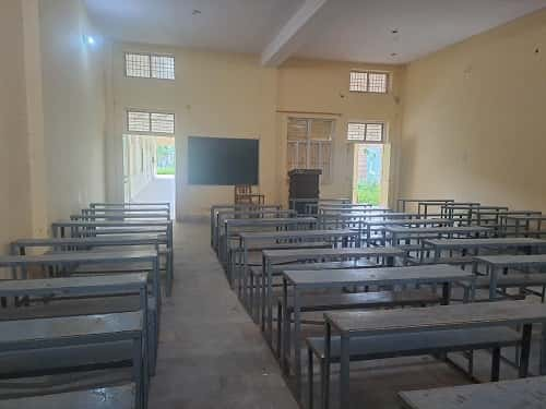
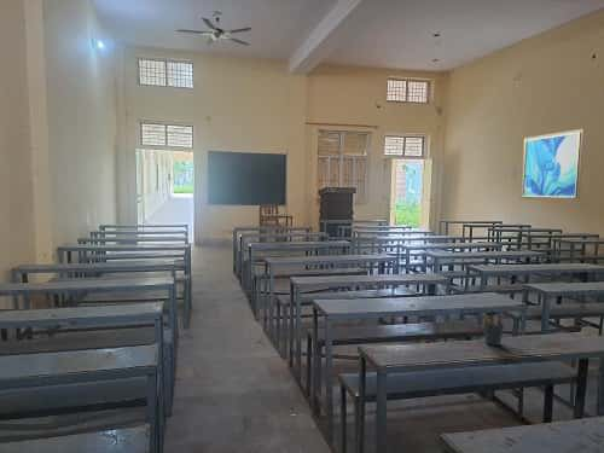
+ ceiling fan [176,17,252,47]
+ wall art [519,128,585,202]
+ pen holder [481,313,506,347]
